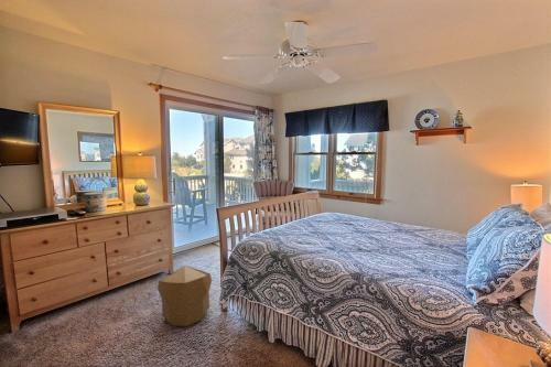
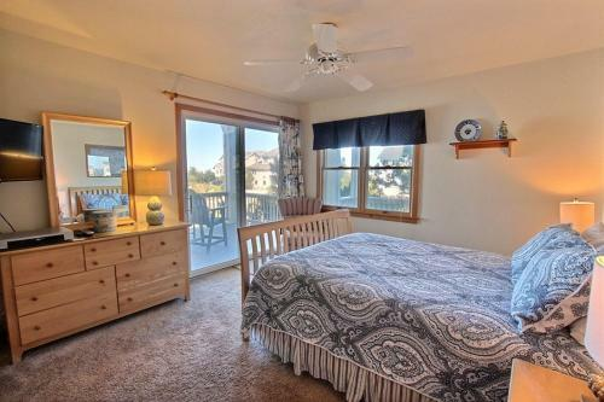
- pouf [156,265,213,327]
